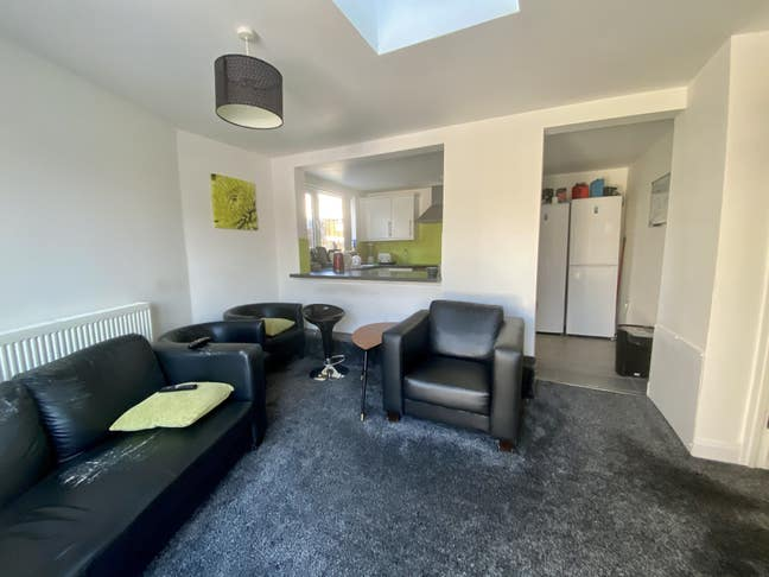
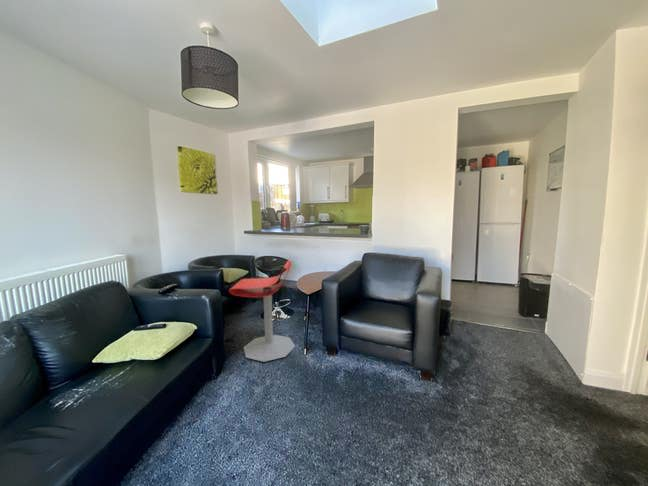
+ stool [228,259,296,363]
